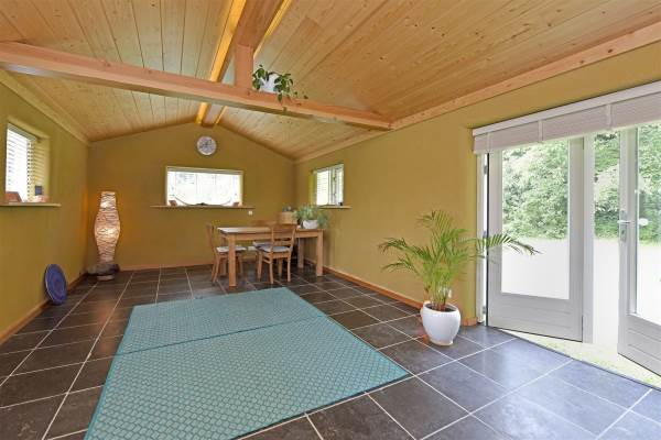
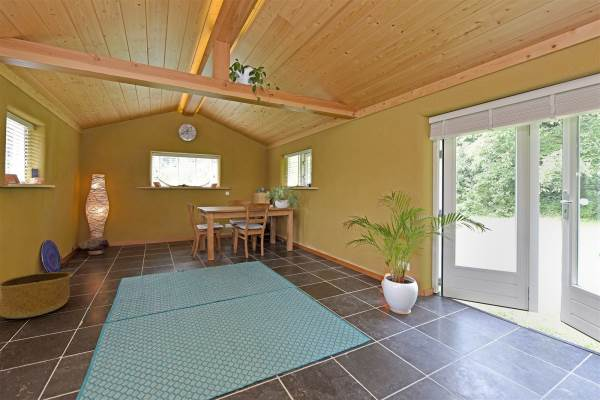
+ basket [0,271,72,320]
